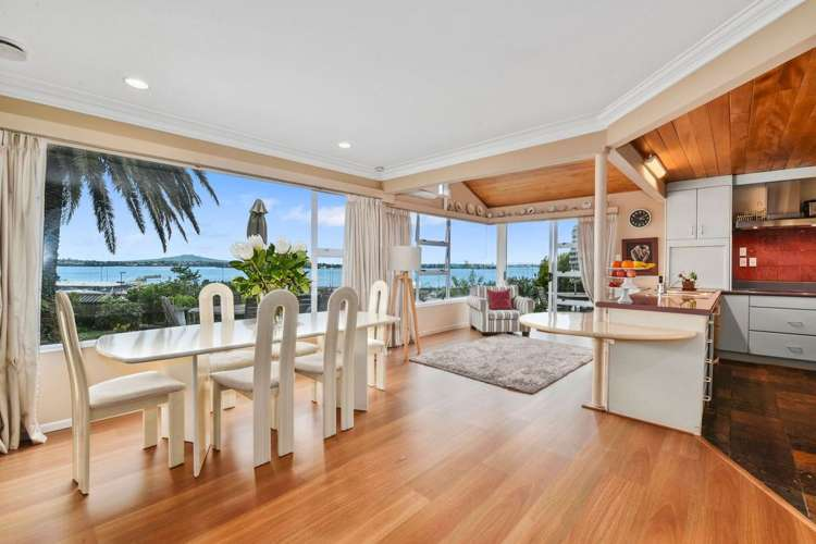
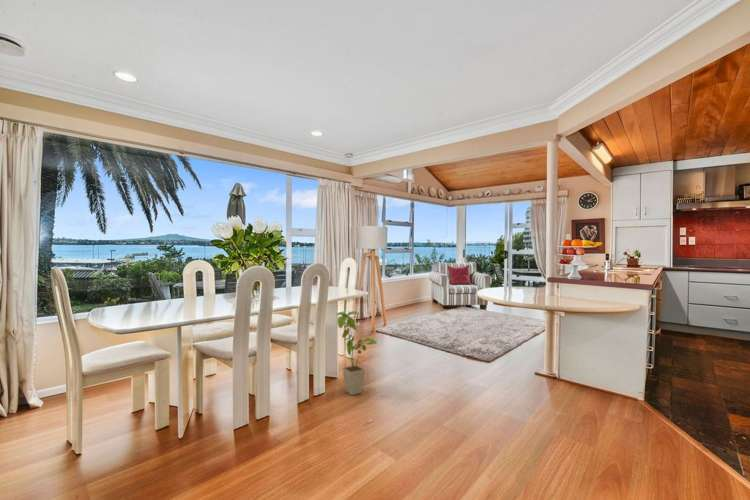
+ house plant [335,310,378,396]
